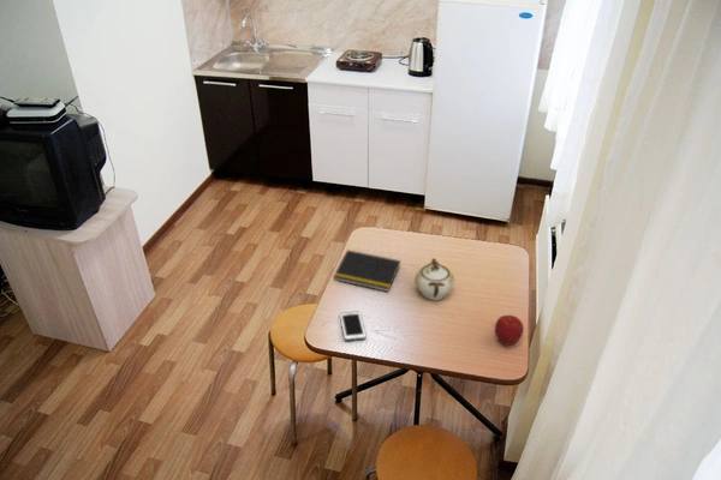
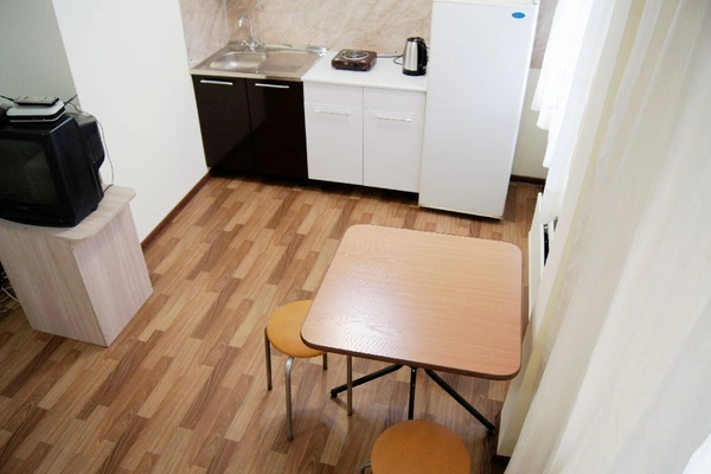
- apple [494,314,525,347]
- cell phone [339,311,368,342]
- sugar bowl [413,257,455,301]
- notepad [332,248,401,293]
